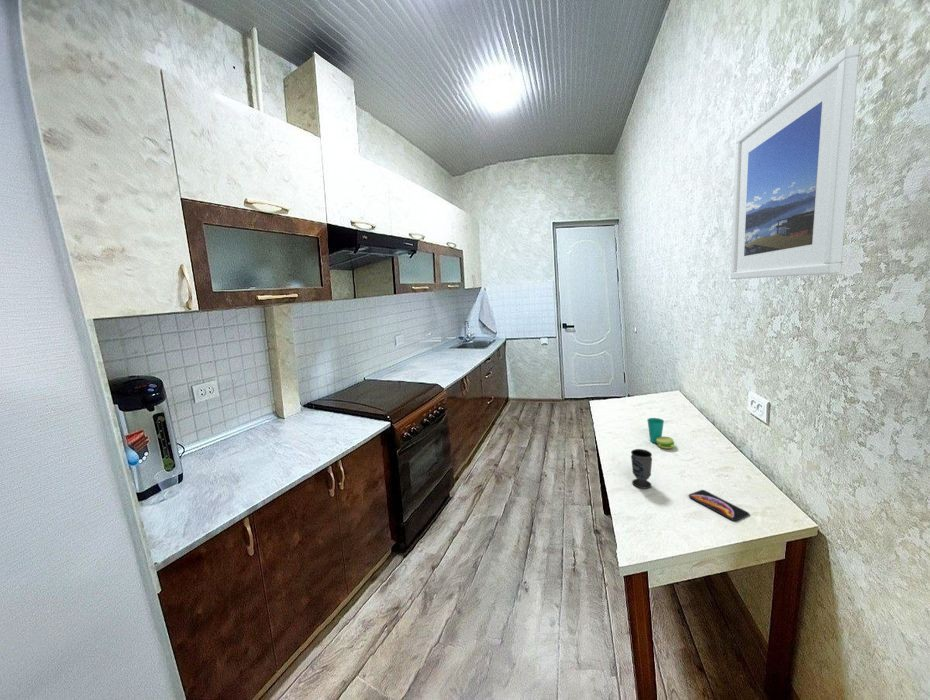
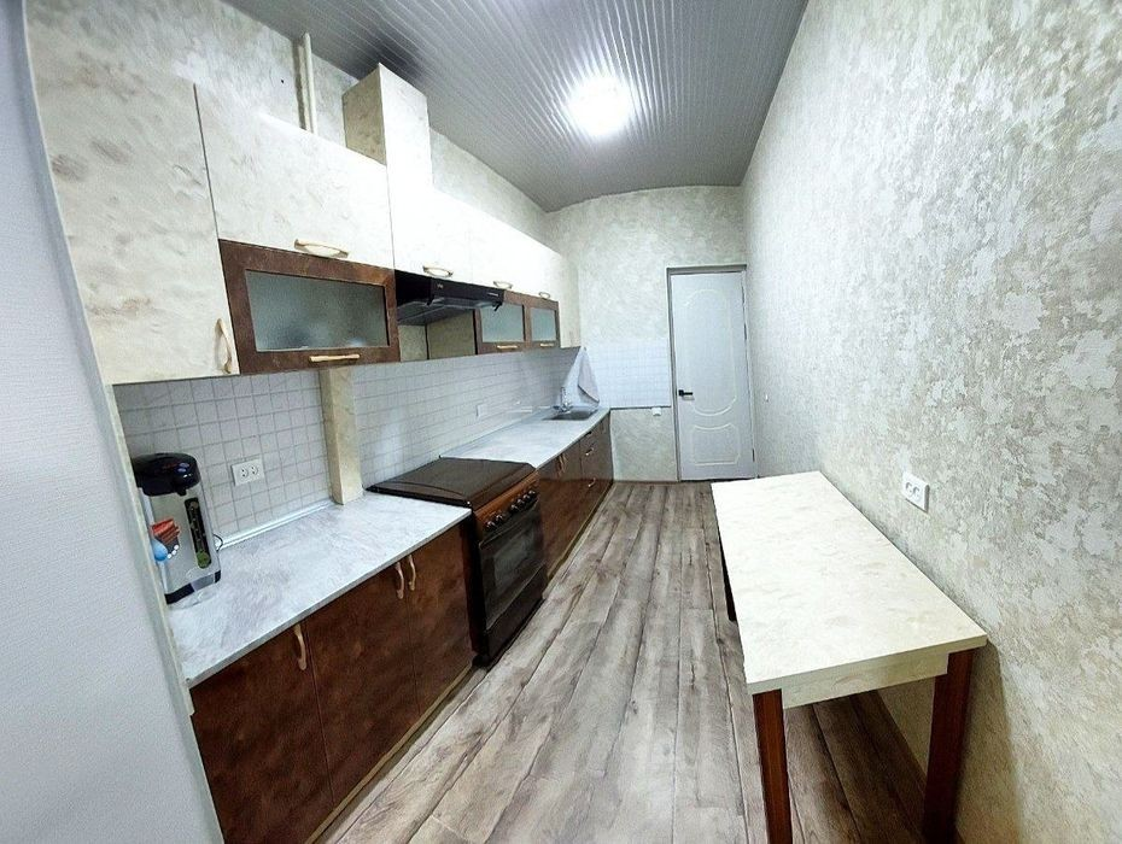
- smartphone [688,489,751,522]
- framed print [730,43,861,280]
- cup [646,417,675,450]
- cup [630,448,653,489]
